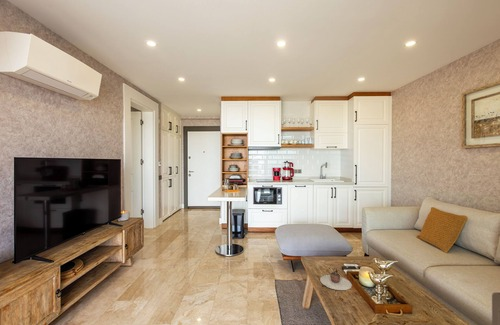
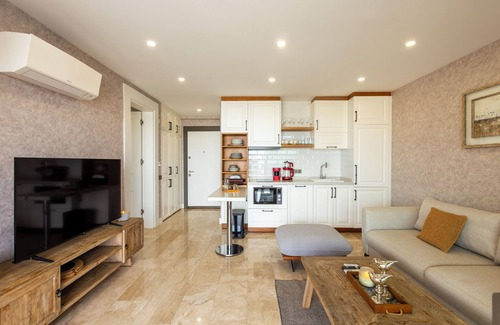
- teapot [319,267,353,291]
